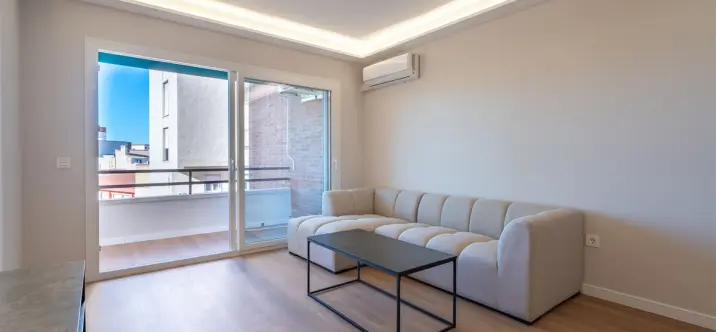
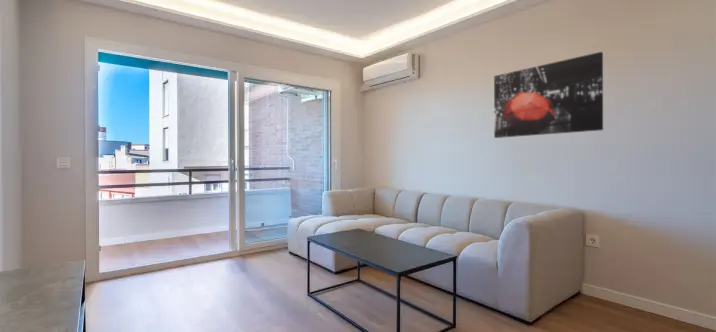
+ wall art [493,51,604,139]
